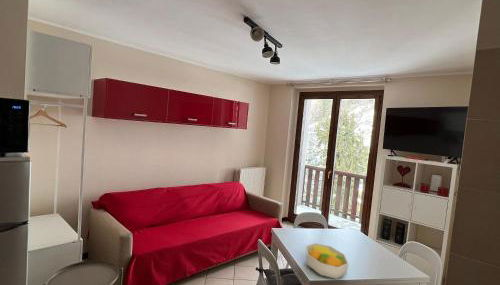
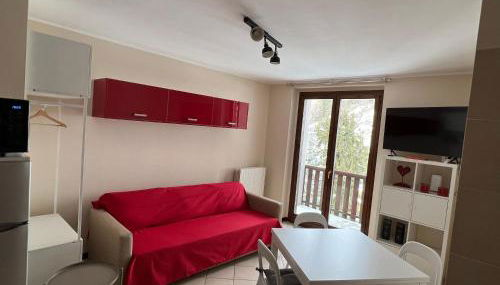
- fruit bowl [305,242,350,279]
